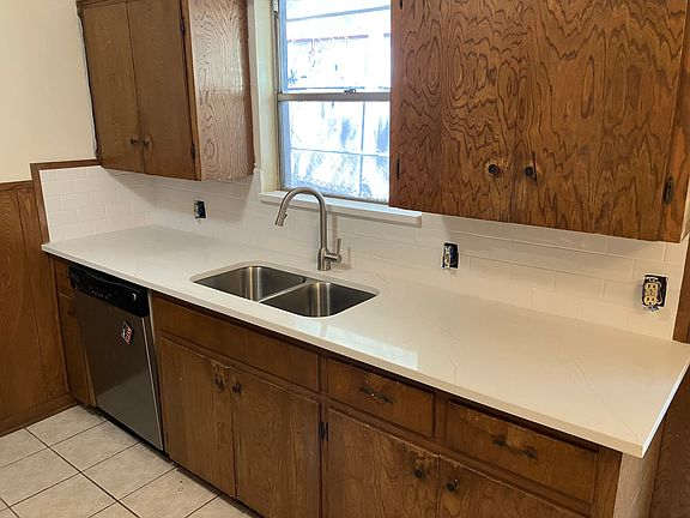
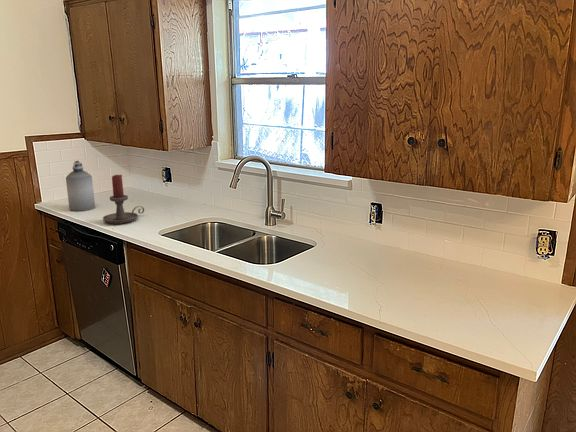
+ bottle [65,160,96,212]
+ candle holder [102,174,145,225]
